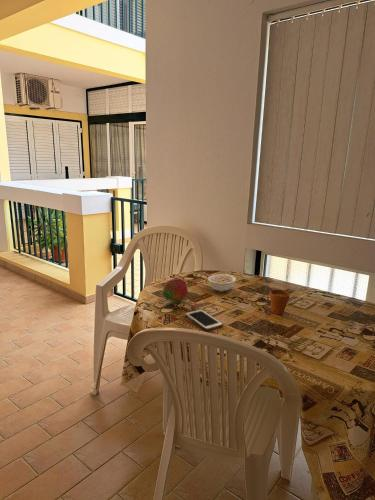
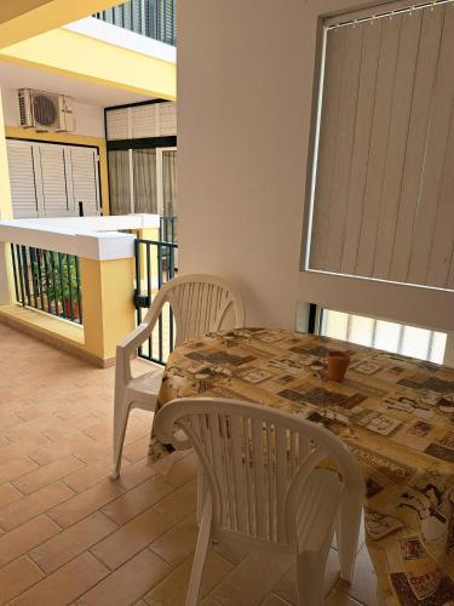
- cell phone [184,308,224,332]
- legume [201,273,237,293]
- fruit [162,277,189,303]
